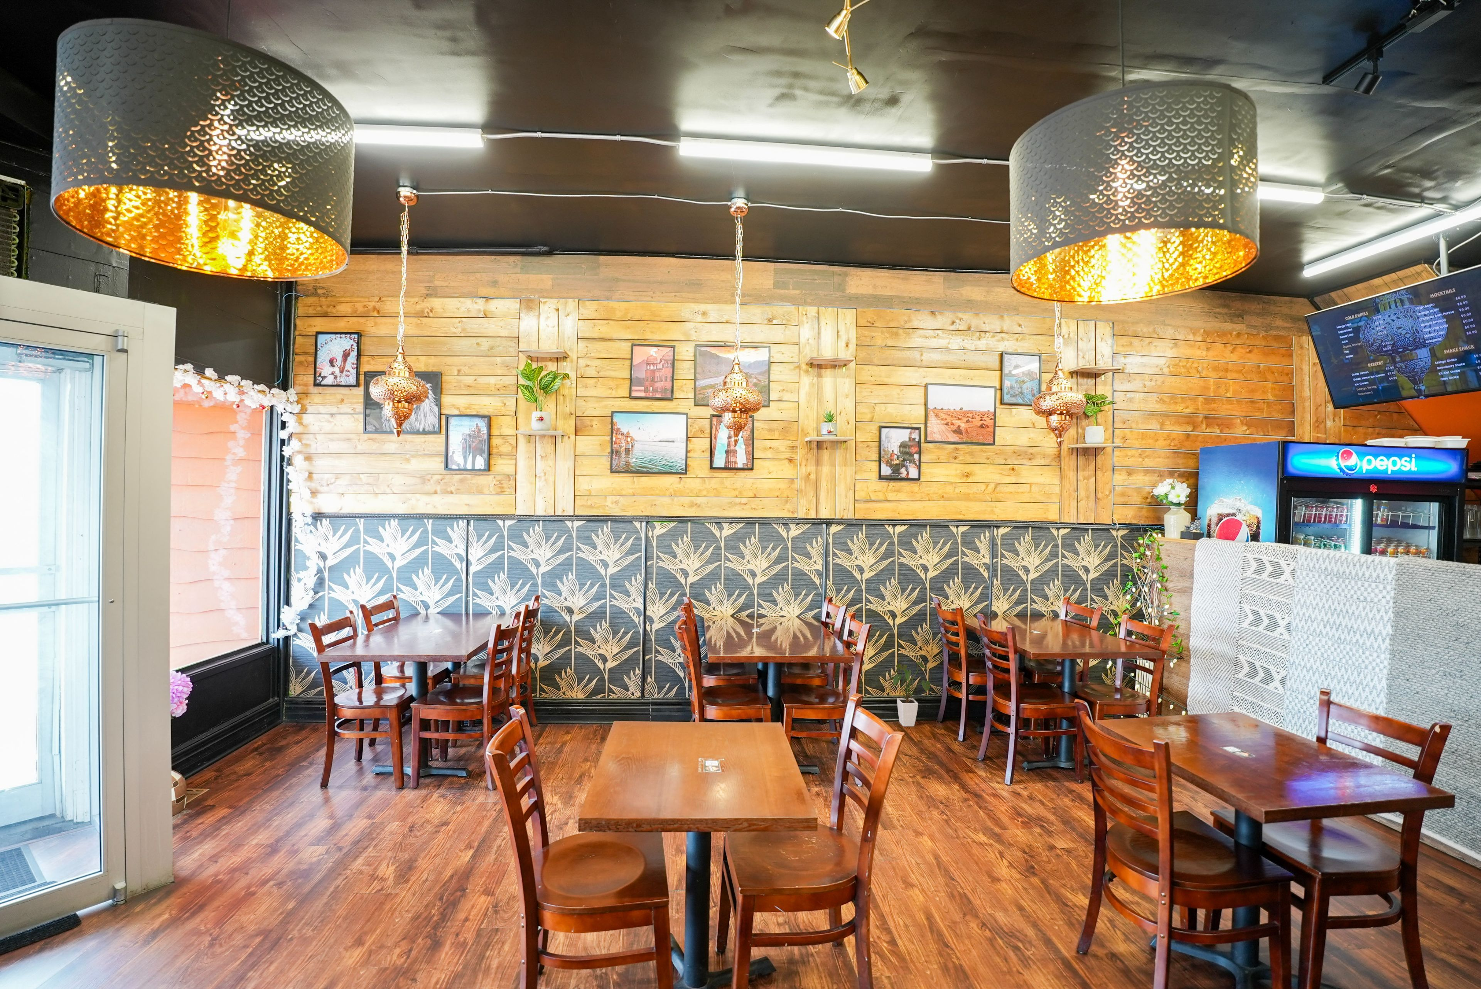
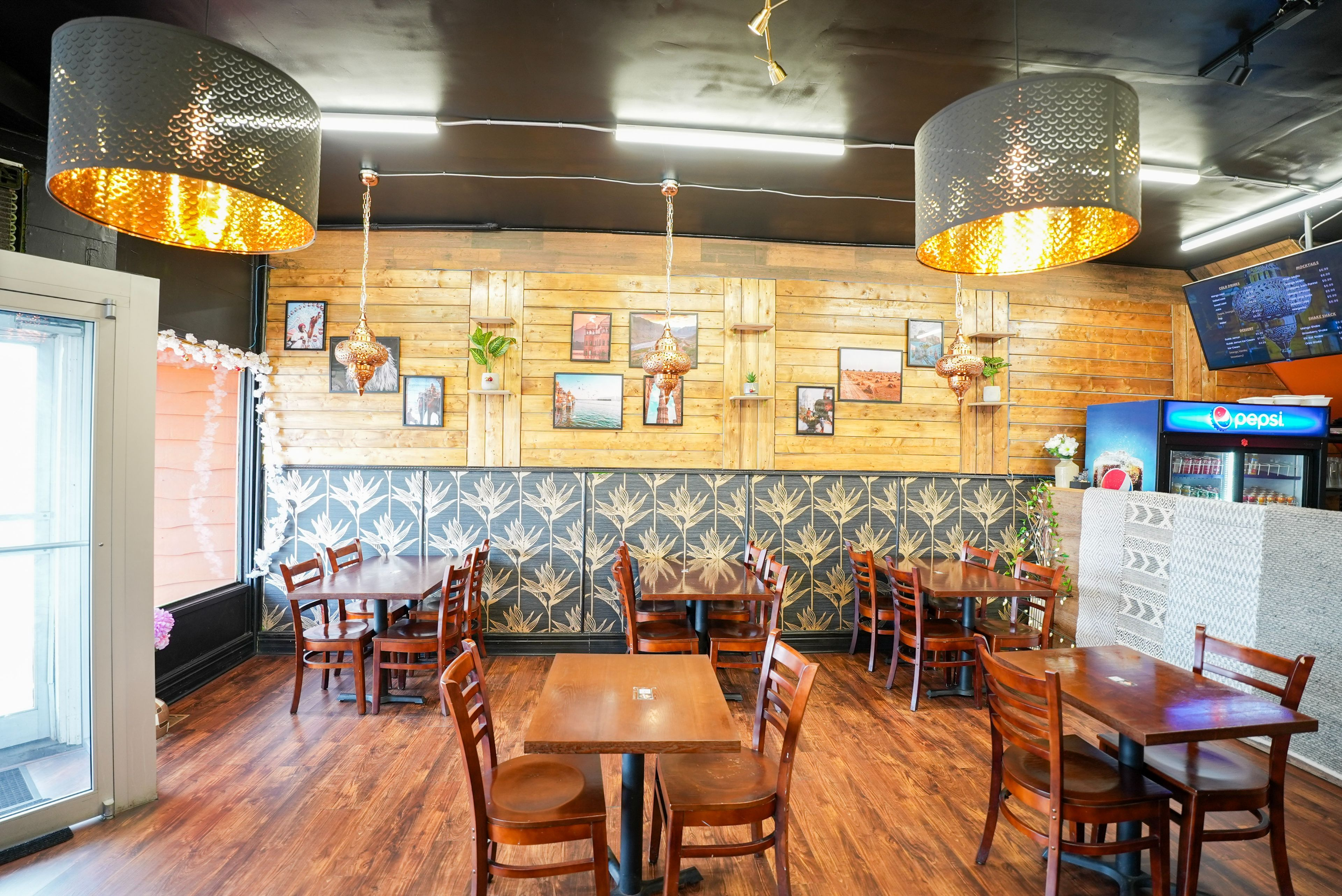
- house plant [888,660,930,726]
